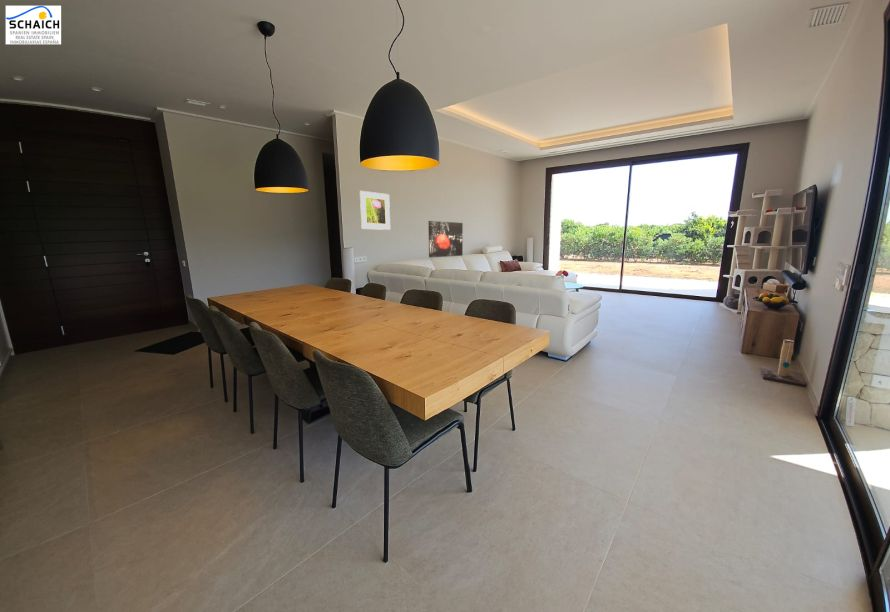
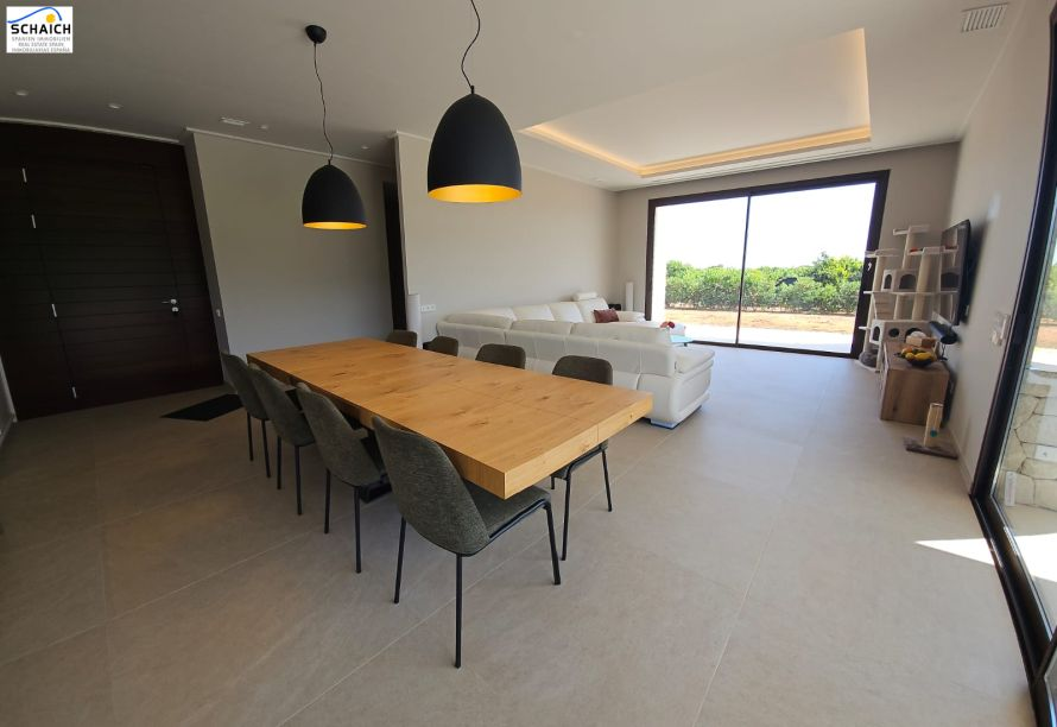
- wall art [427,220,464,258]
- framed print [359,190,391,231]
